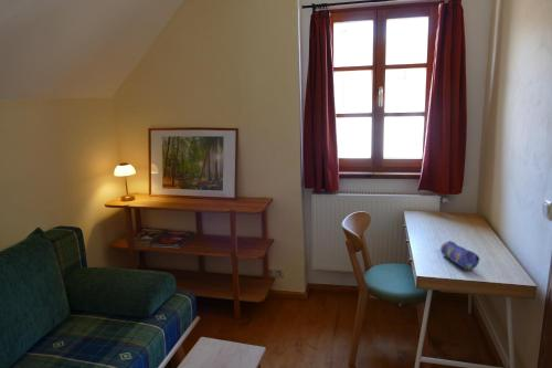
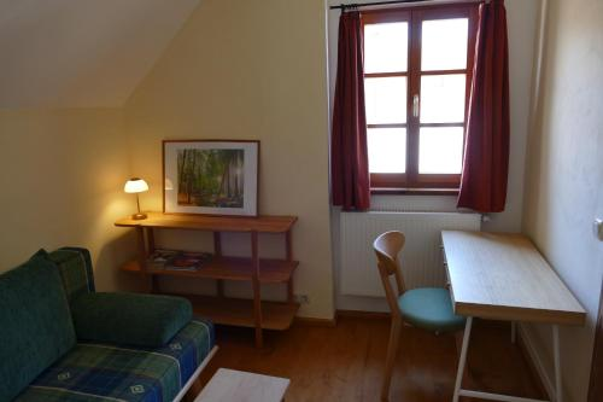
- pencil case [439,240,481,272]
